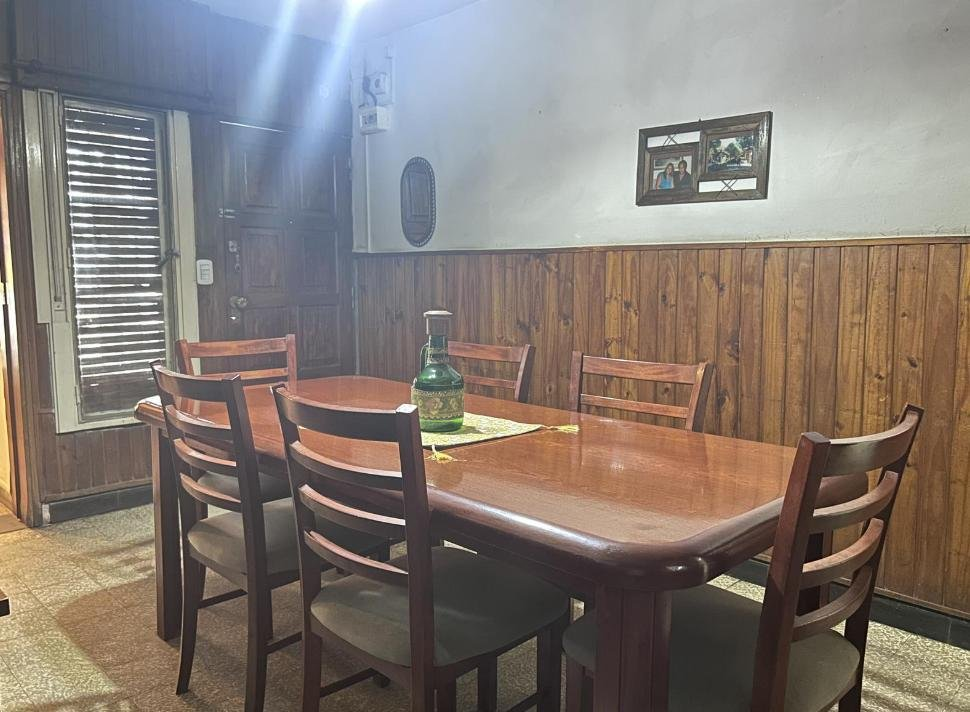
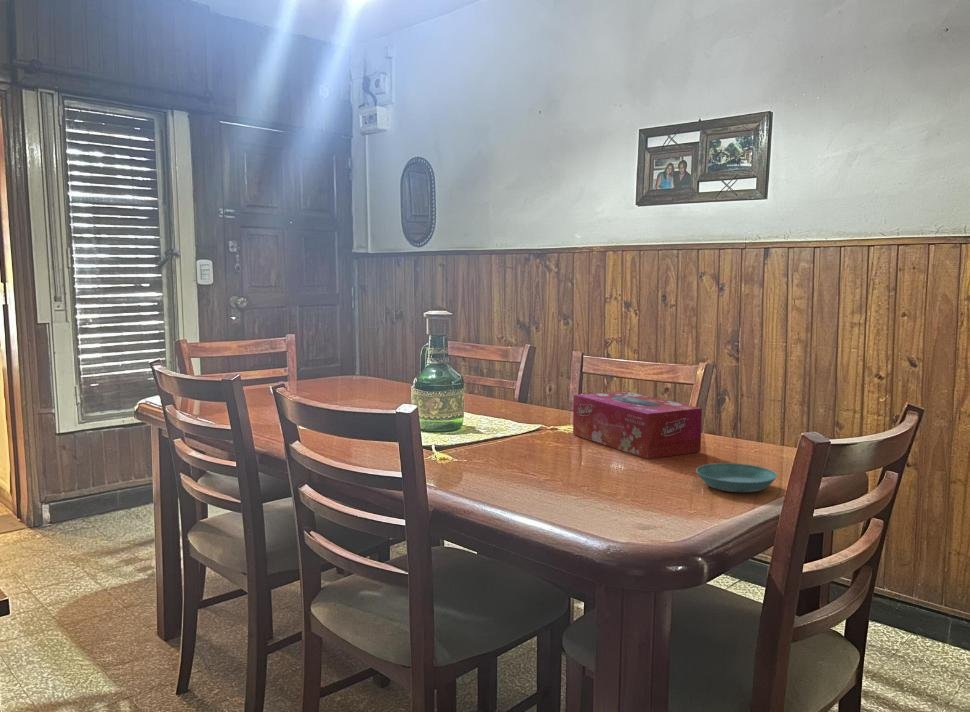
+ tissue box [572,390,703,460]
+ saucer [695,462,778,493]
